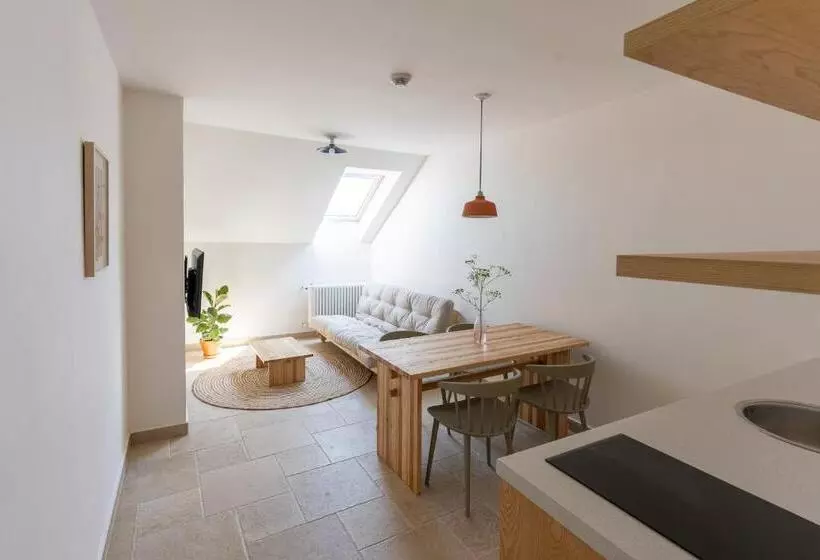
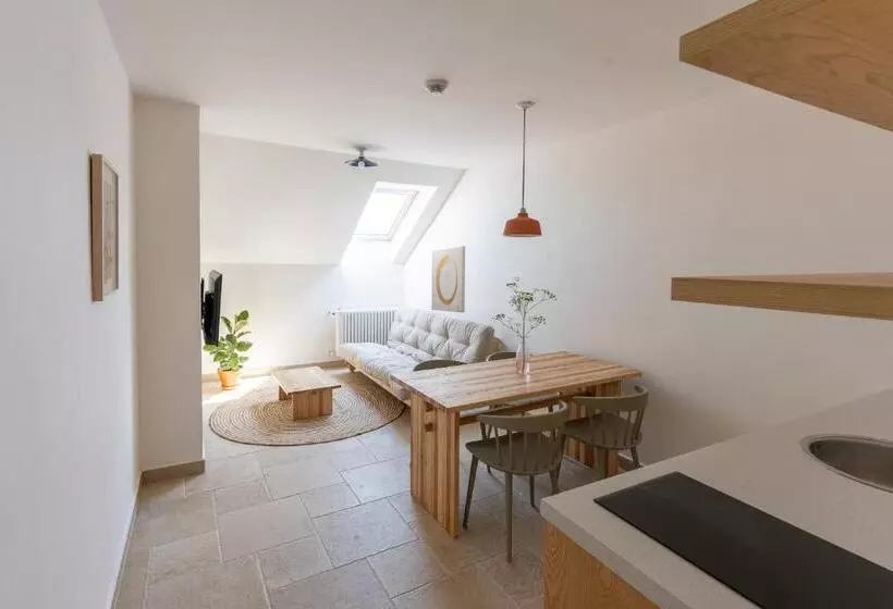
+ wall art [430,245,466,313]
